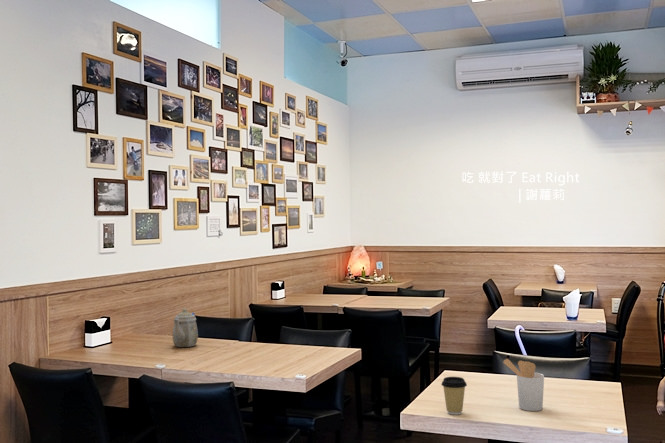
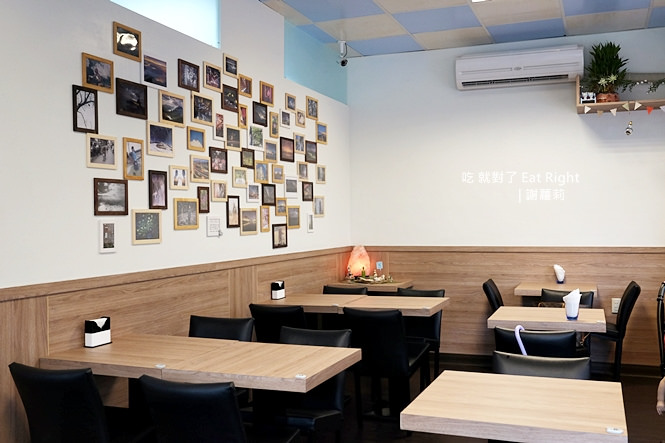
- teapot [172,307,199,348]
- coffee cup [440,376,468,416]
- utensil holder [502,358,545,412]
